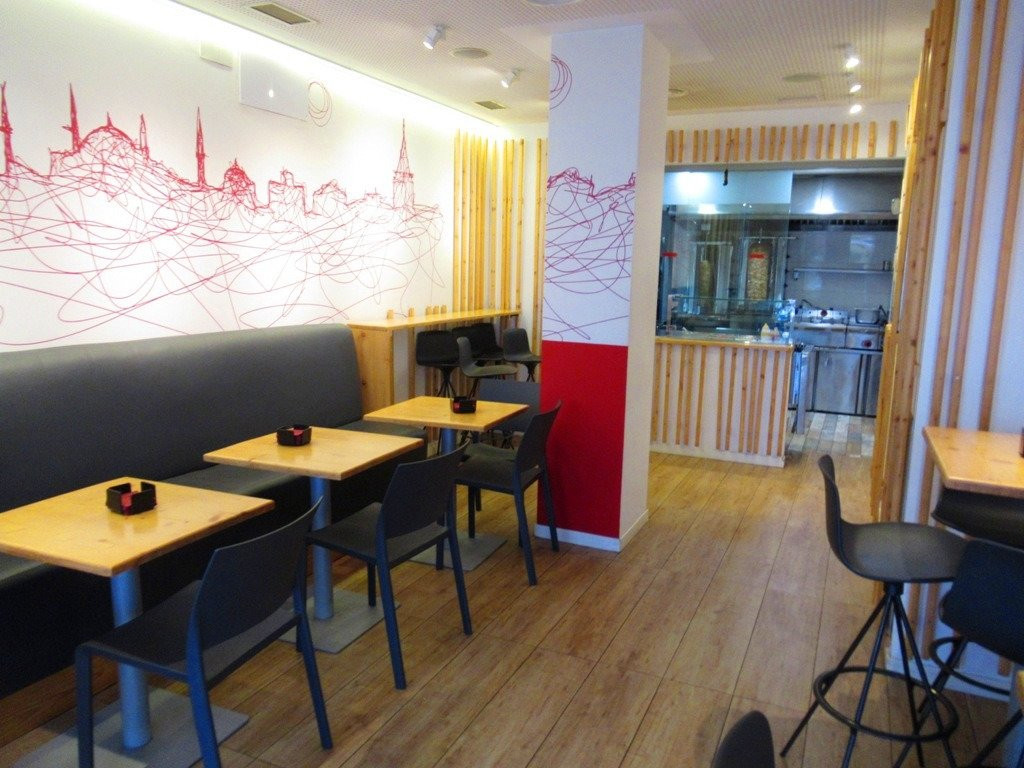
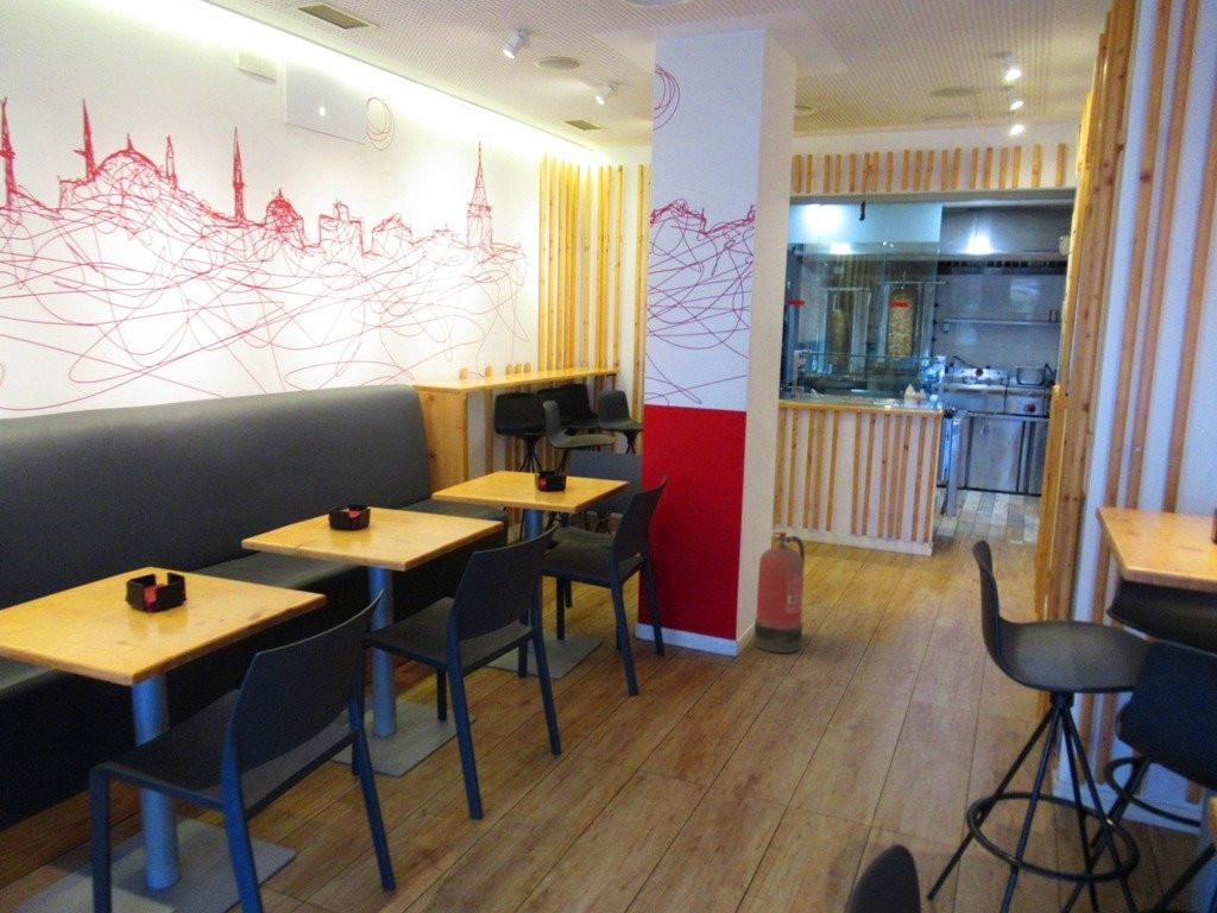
+ fire extinguisher [753,531,806,654]
